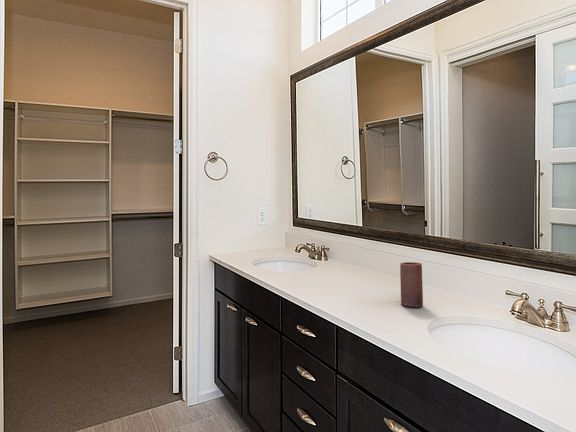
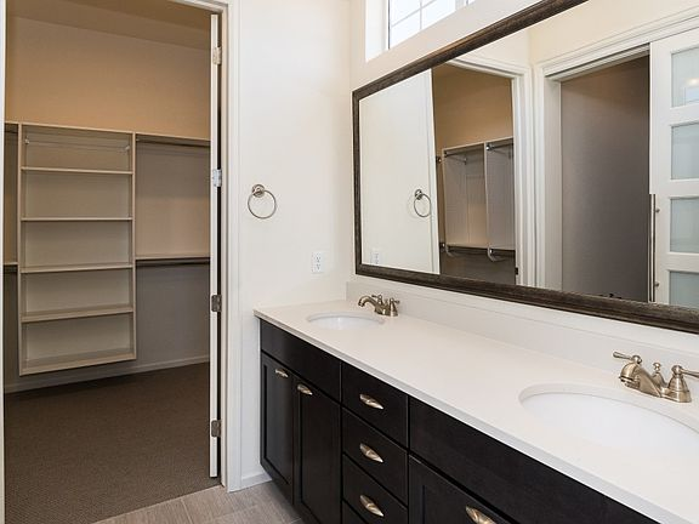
- candle [399,261,424,308]
